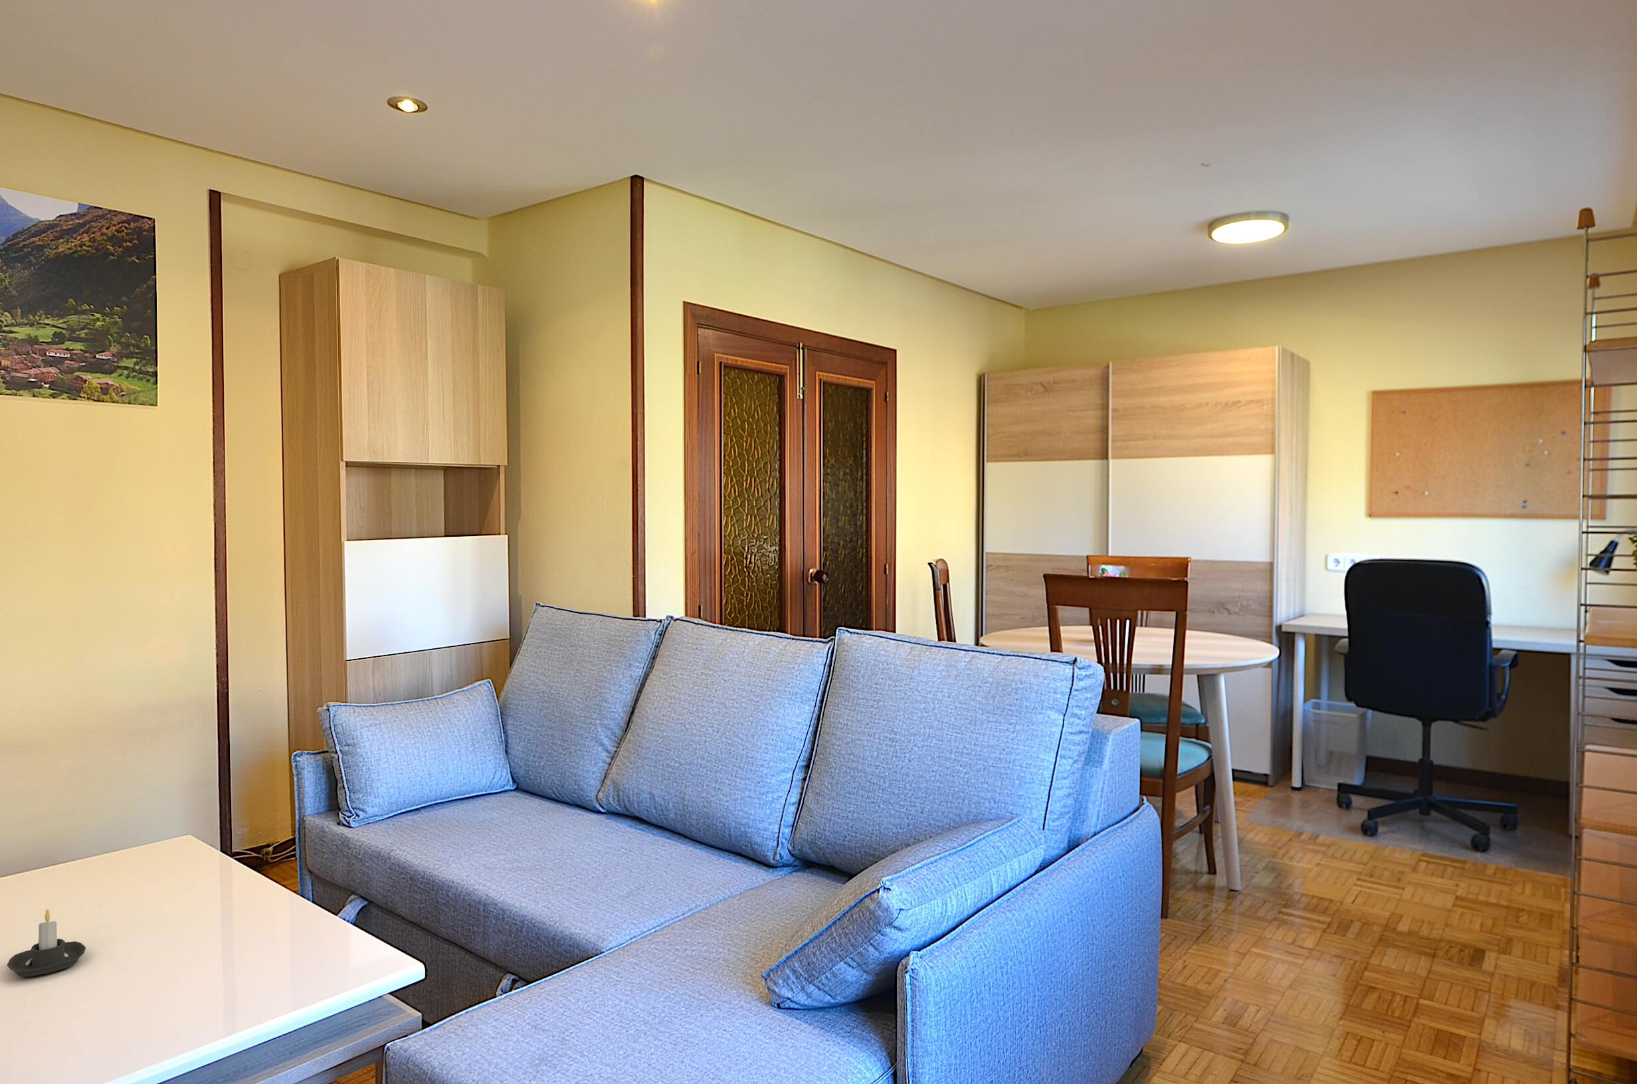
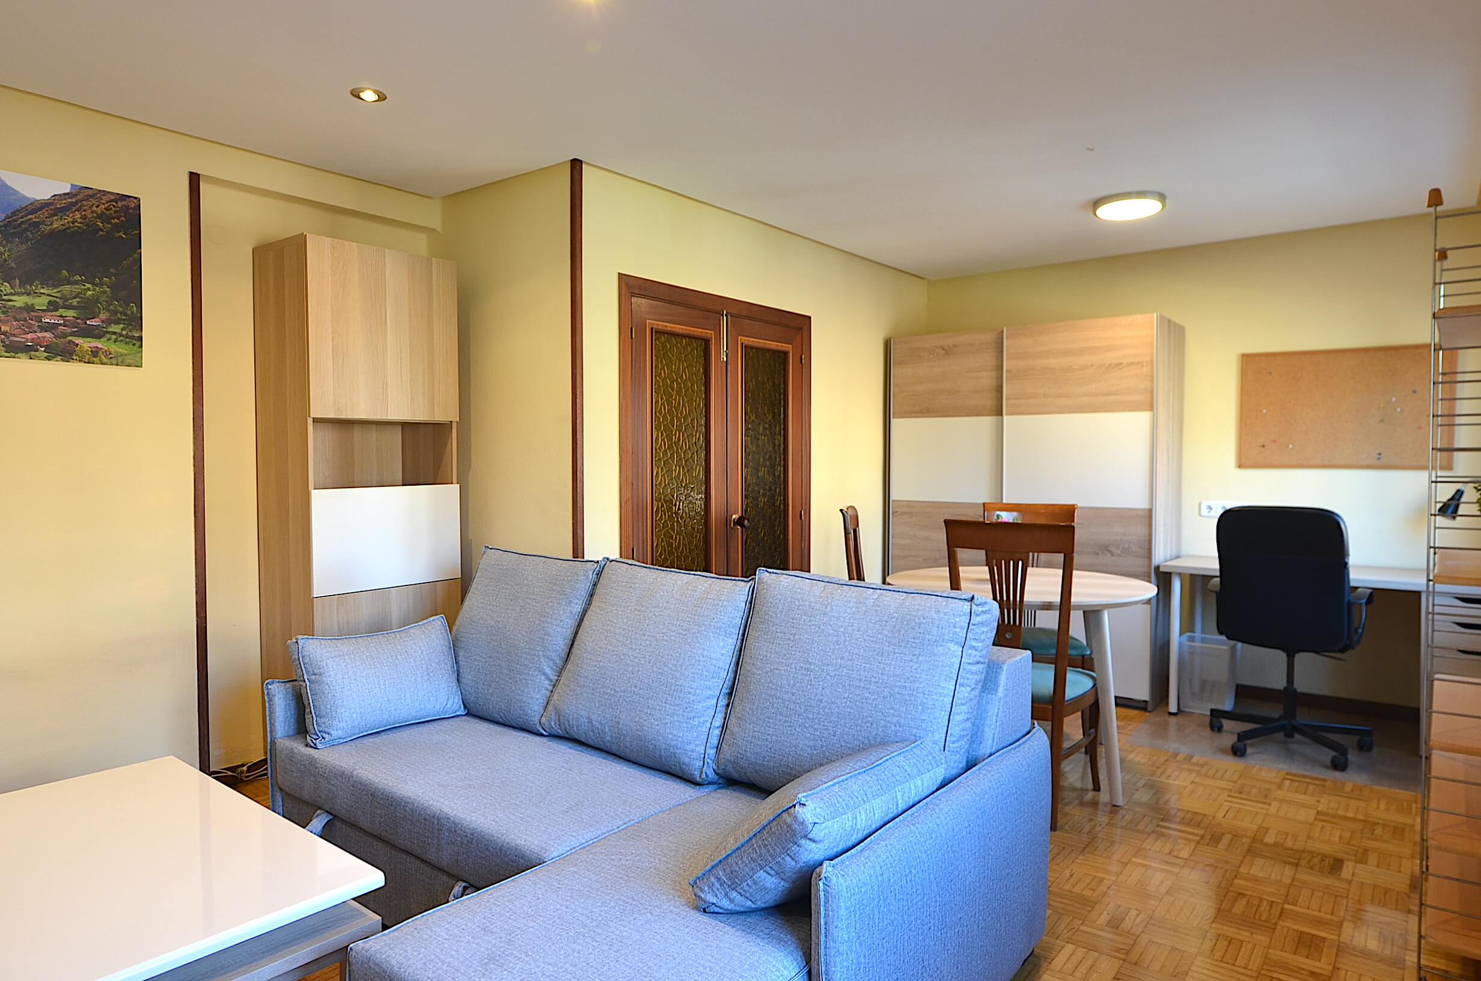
- candle [6,909,86,978]
